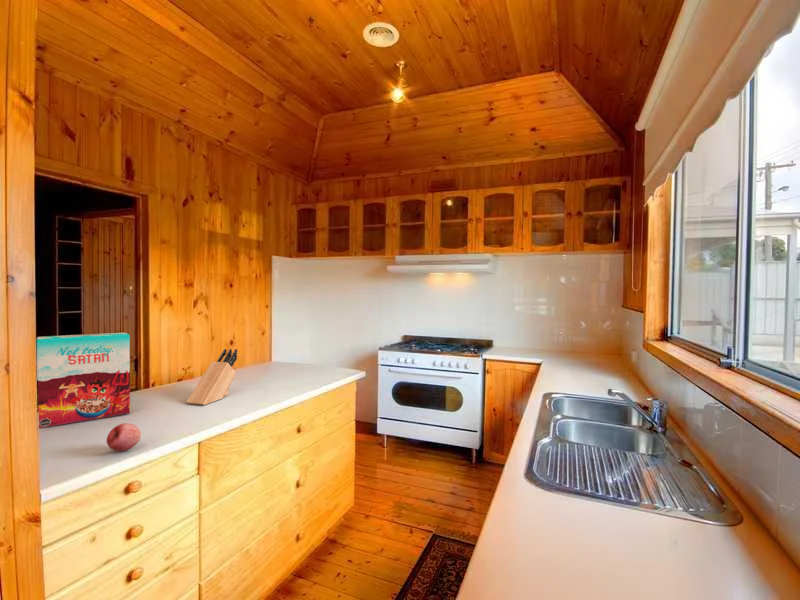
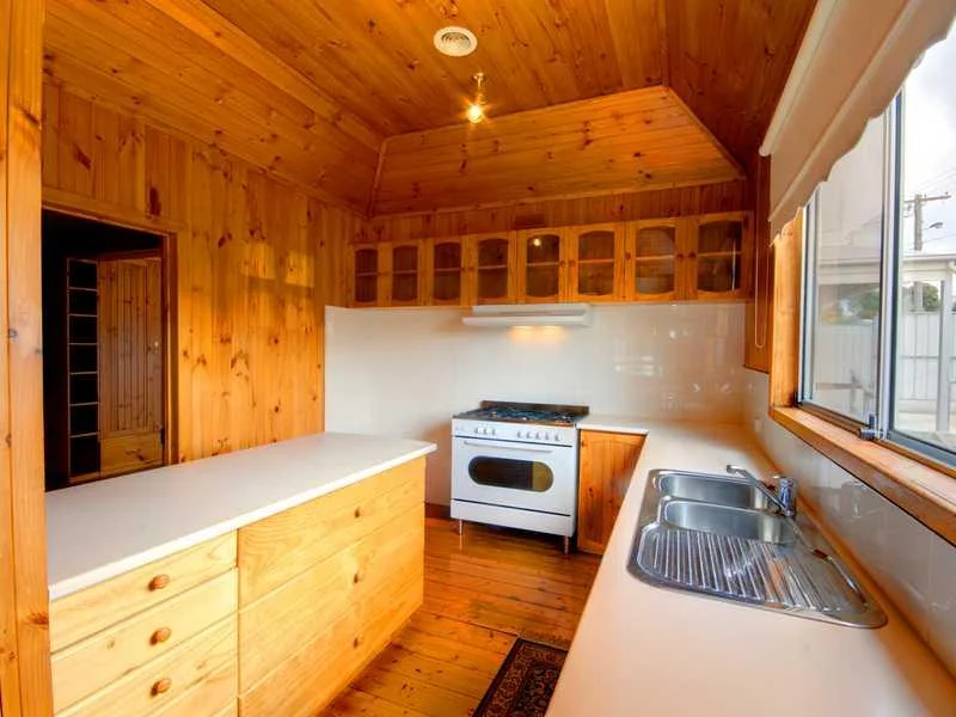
- cereal box [36,332,131,429]
- fruit [106,422,142,452]
- knife block [185,348,238,406]
